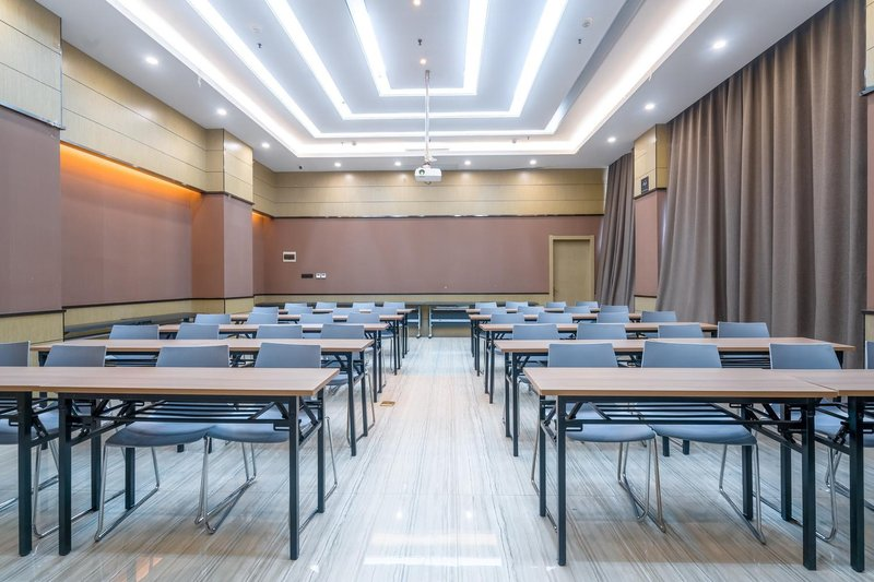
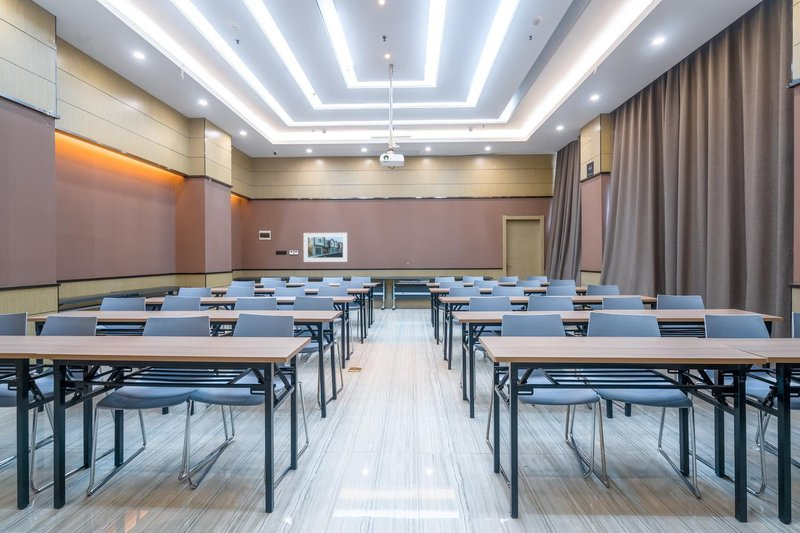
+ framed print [303,232,348,263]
